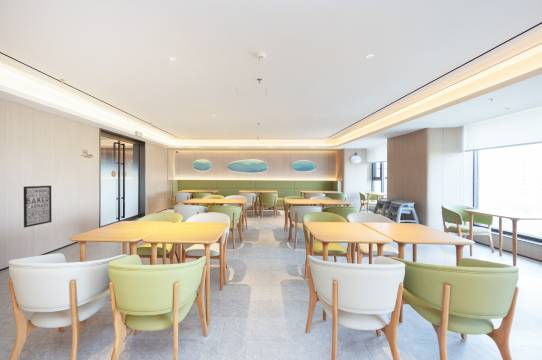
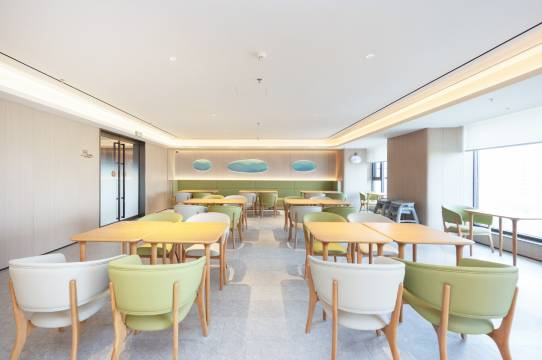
- wall art [23,185,53,228]
